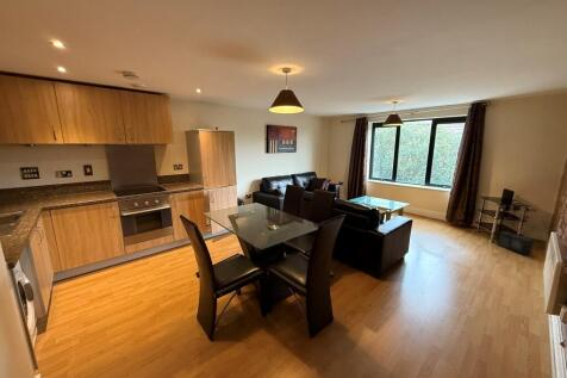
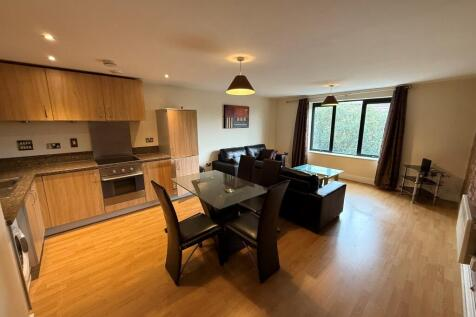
- speaker [497,230,535,256]
